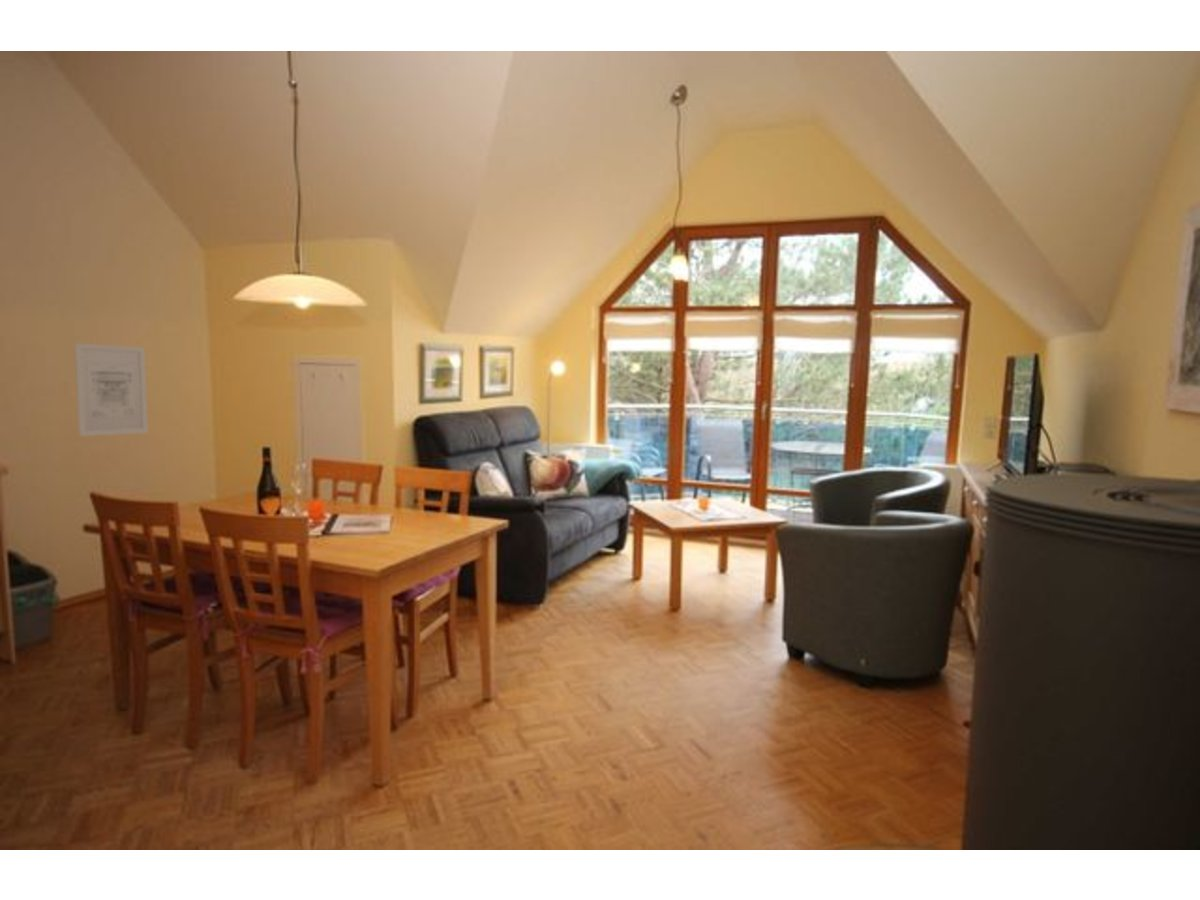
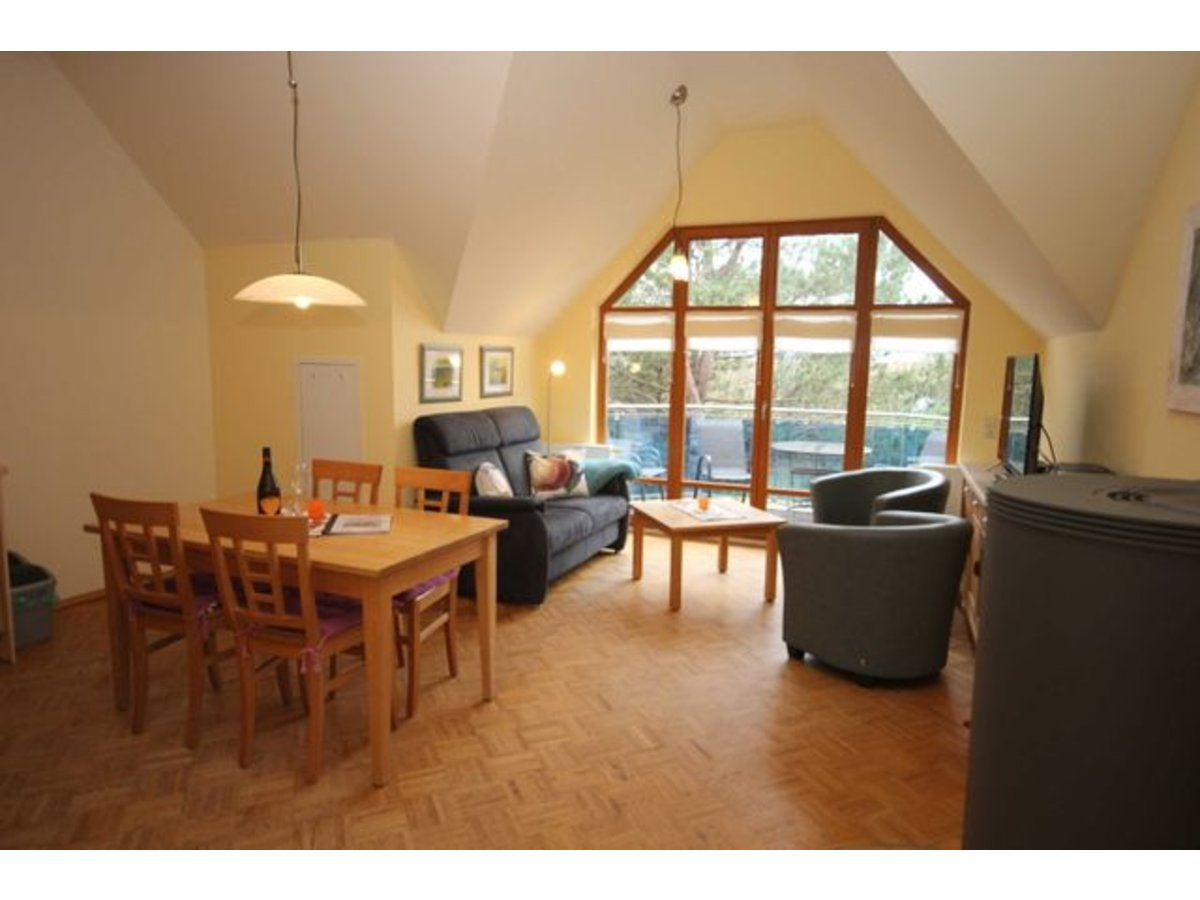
- wall art [73,342,149,437]
